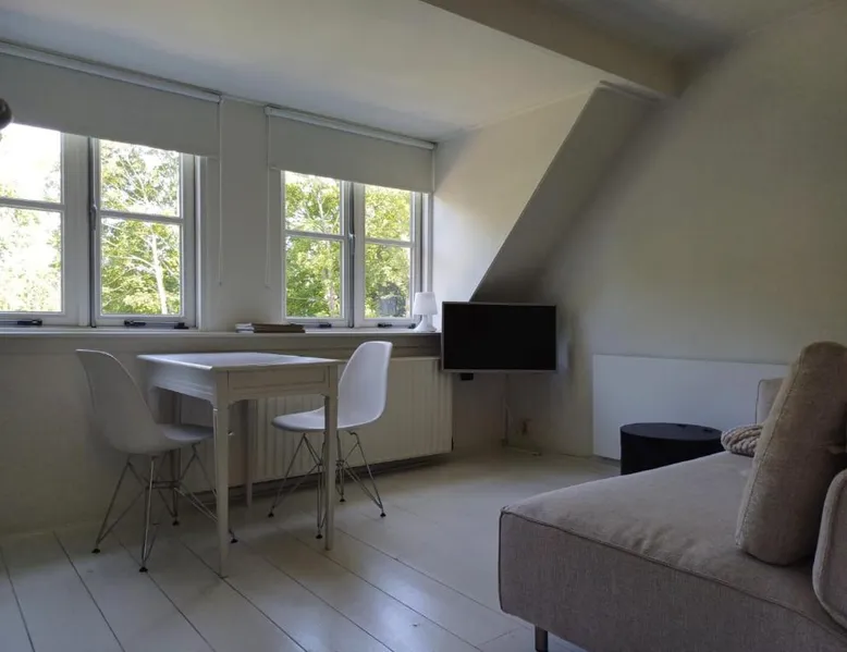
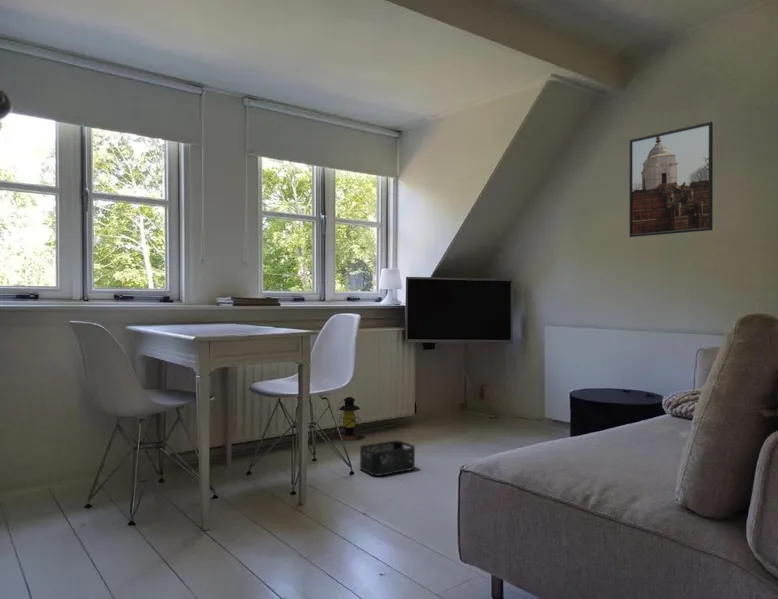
+ lantern [338,395,362,442]
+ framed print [629,121,714,238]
+ storage bin [359,439,416,477]
